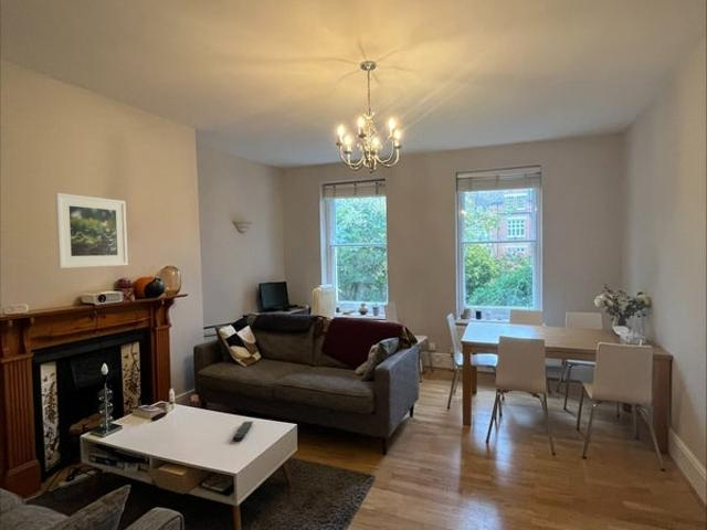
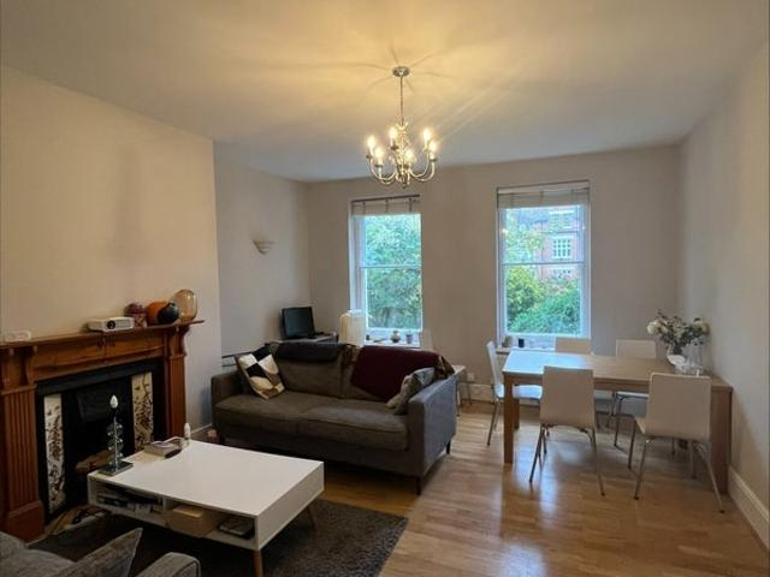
- remote control [232,421,254,442]
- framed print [54,192,129,269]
